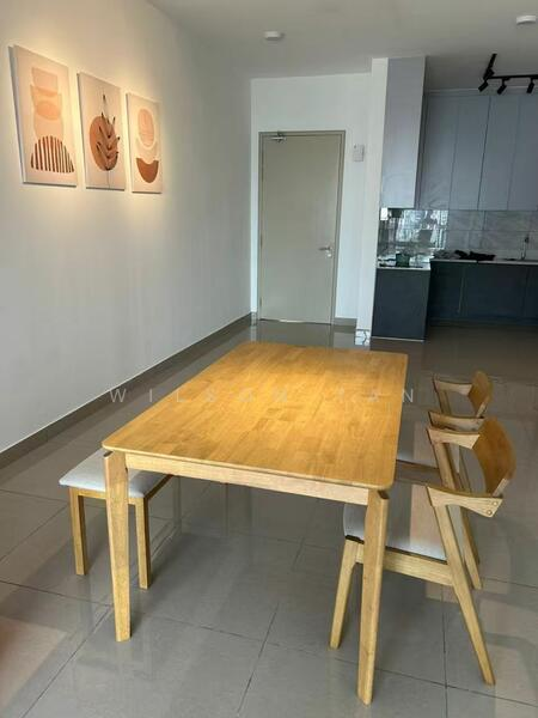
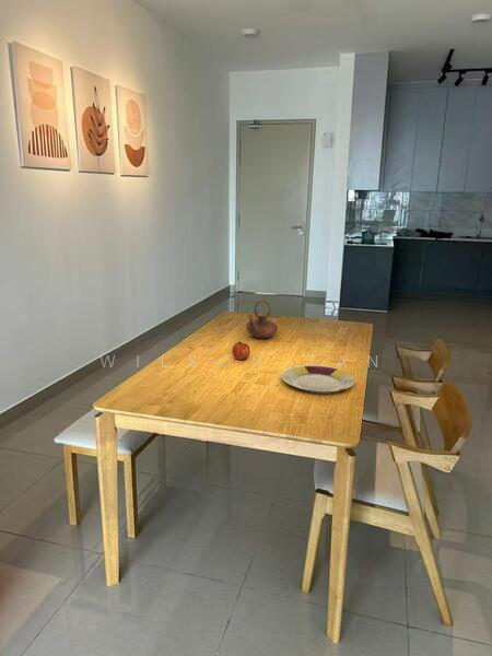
+ teapot [245,300,279,339]
+ plate [280,364,356,395]
+ fruit [231,340,251,361]
